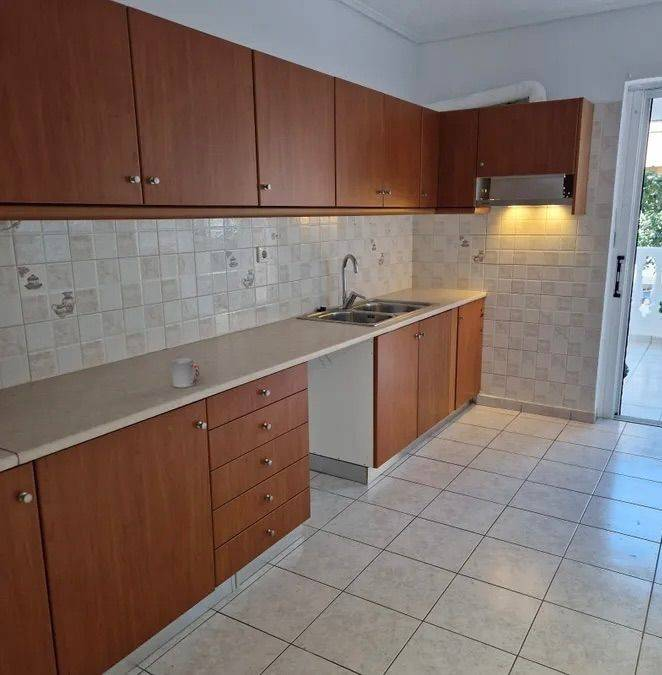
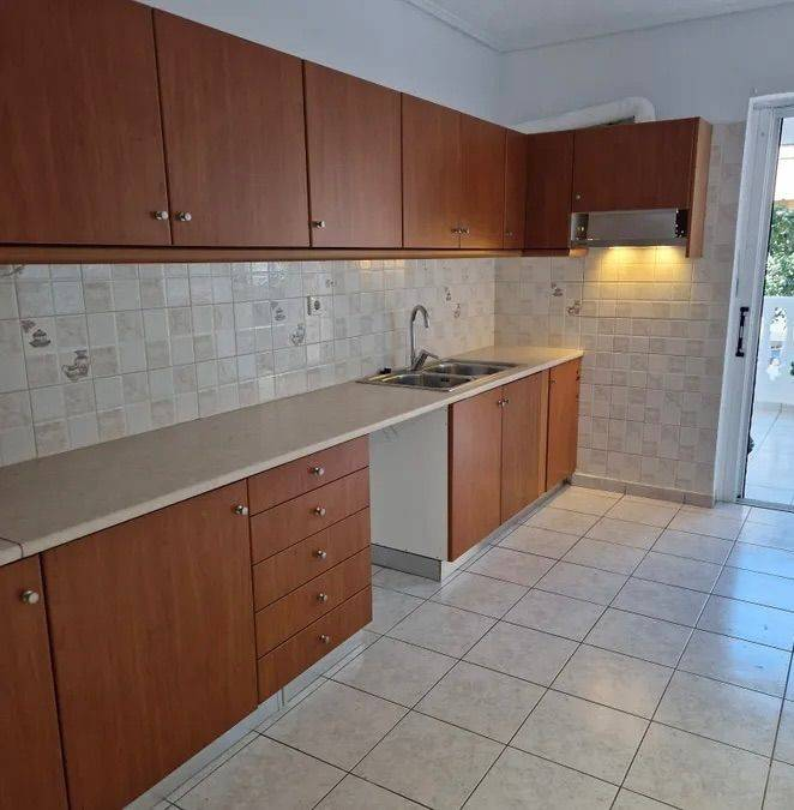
- cup [171,357,201,388]
